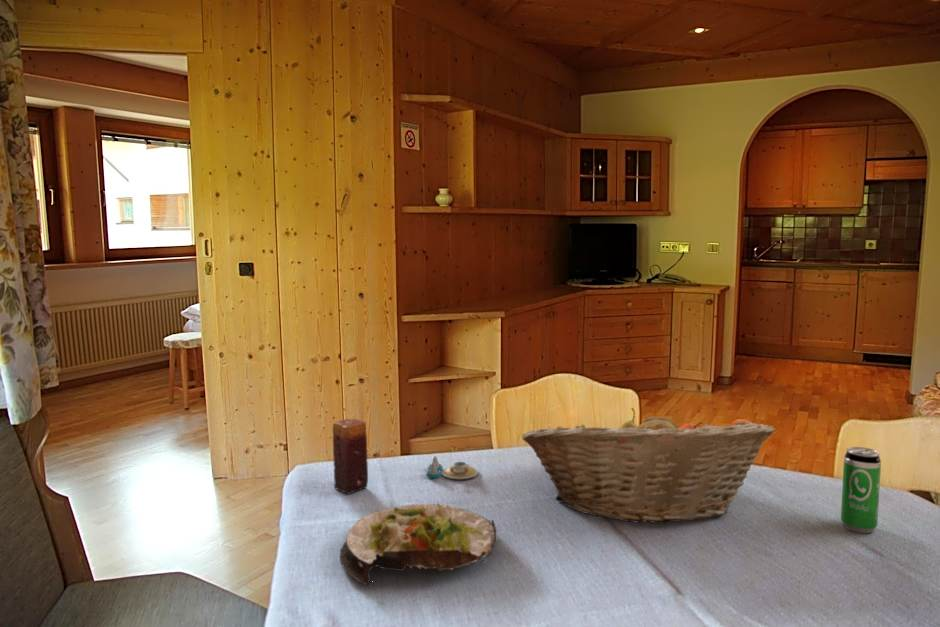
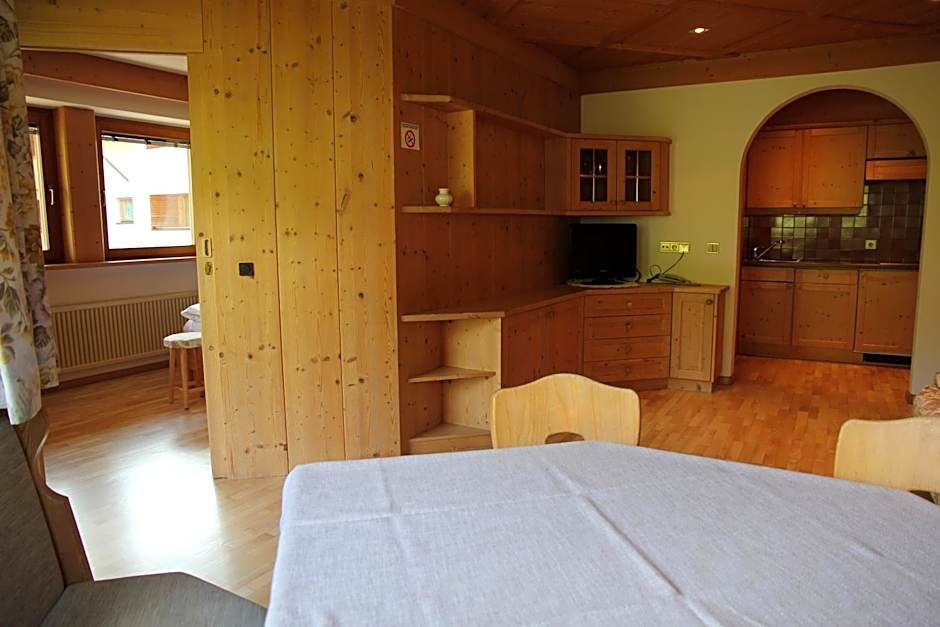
- salad plate [339,502,497,586]
- beverage can [840,446,882,534]
- candle [332,418,369,495]
- salt and pepper shaker set [425,455,479,480]
- fruit basket [521,407,775,525]
